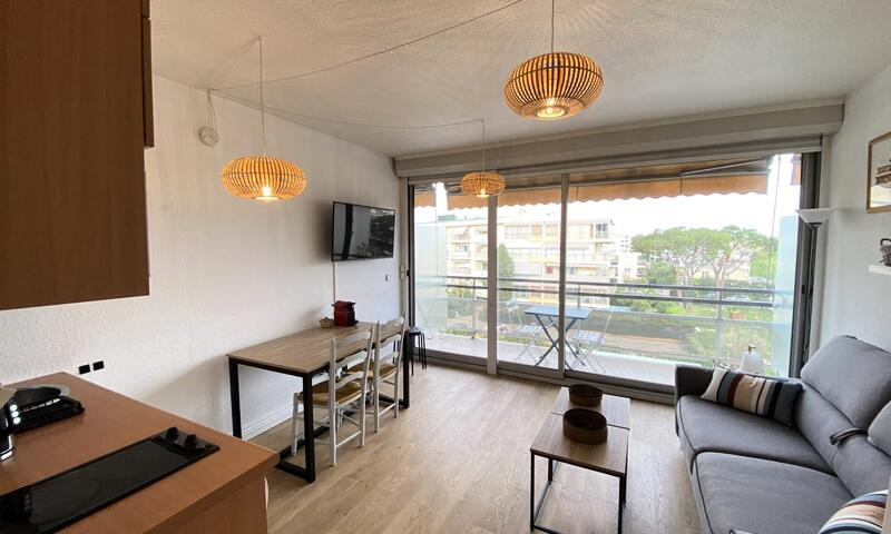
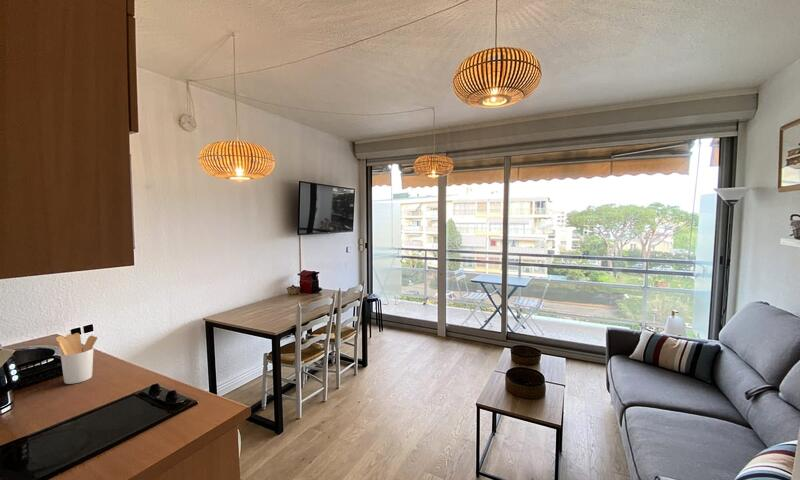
+ utensil holder [55,332,98,385]
